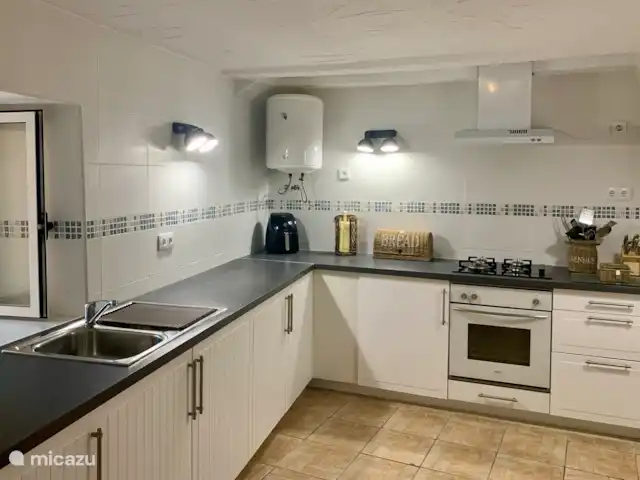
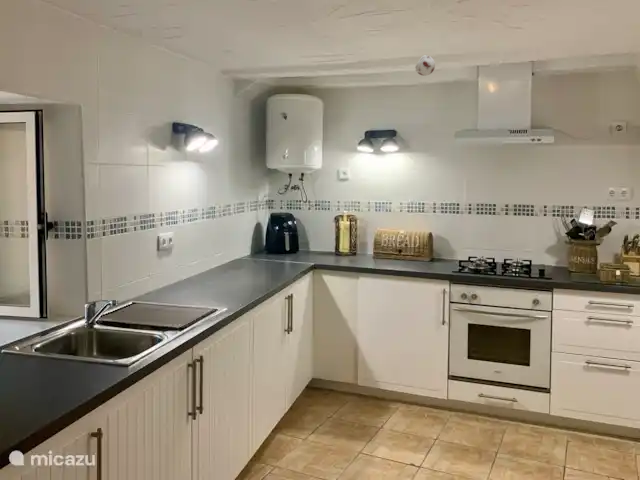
+ smoke detector [415,54,436,77]
